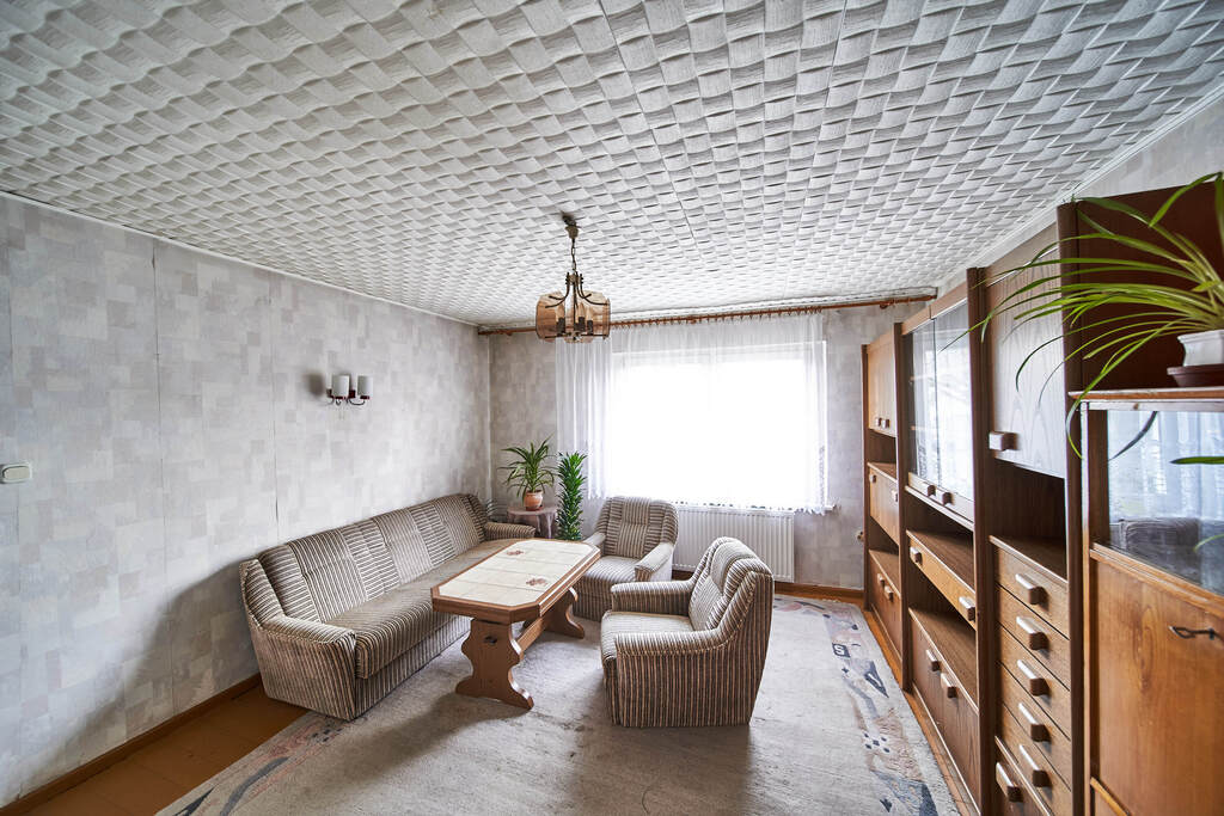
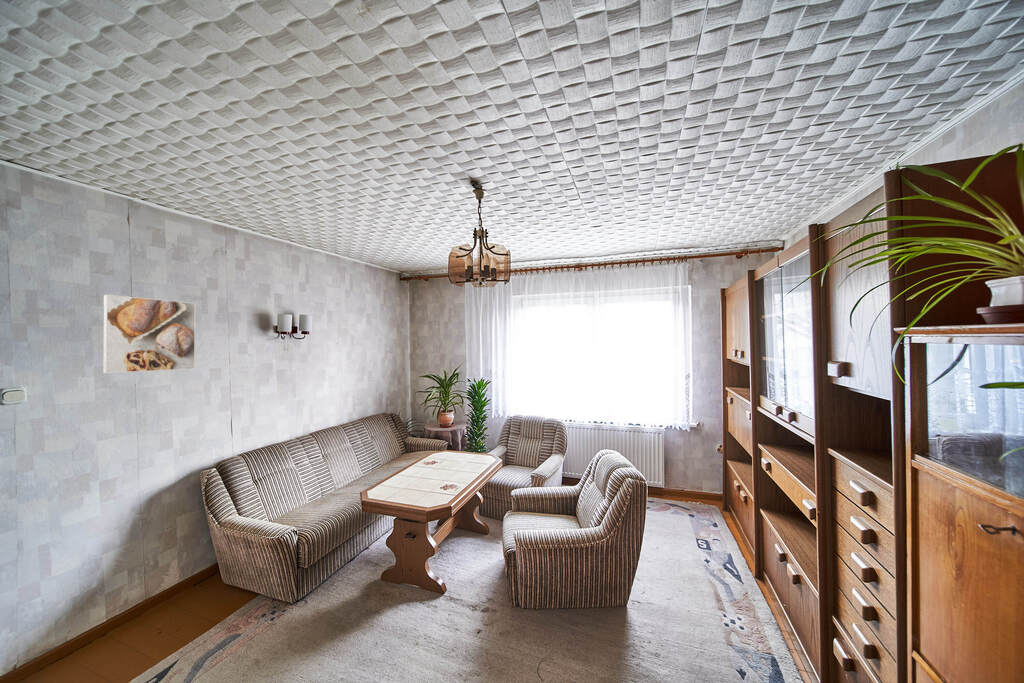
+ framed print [102,293,196,374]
